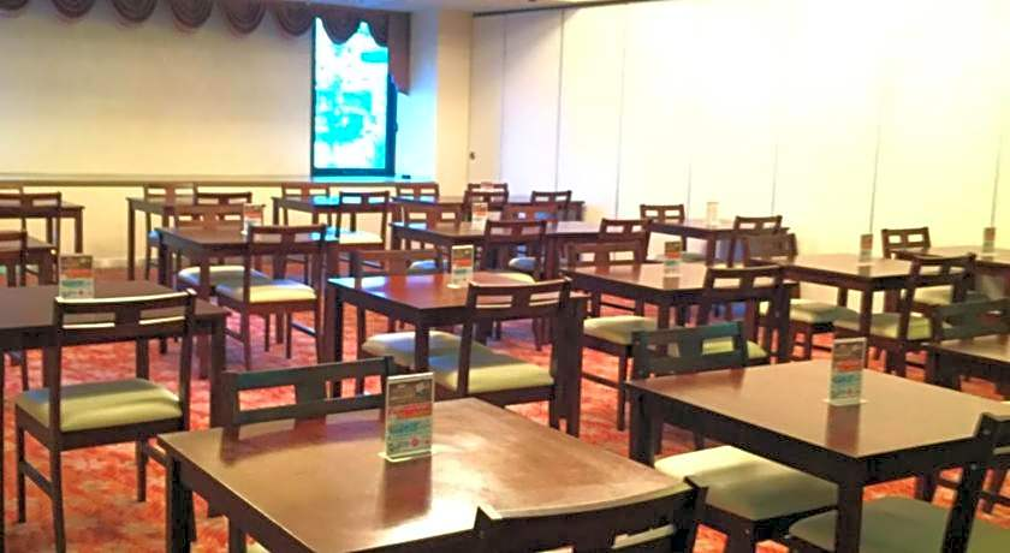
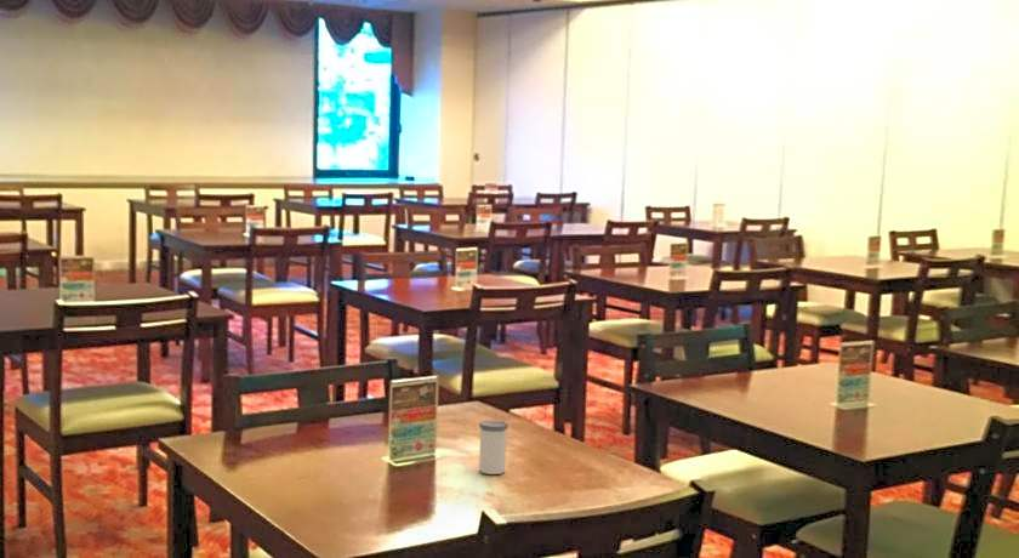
+ salt shaker [478,419,509,476]
